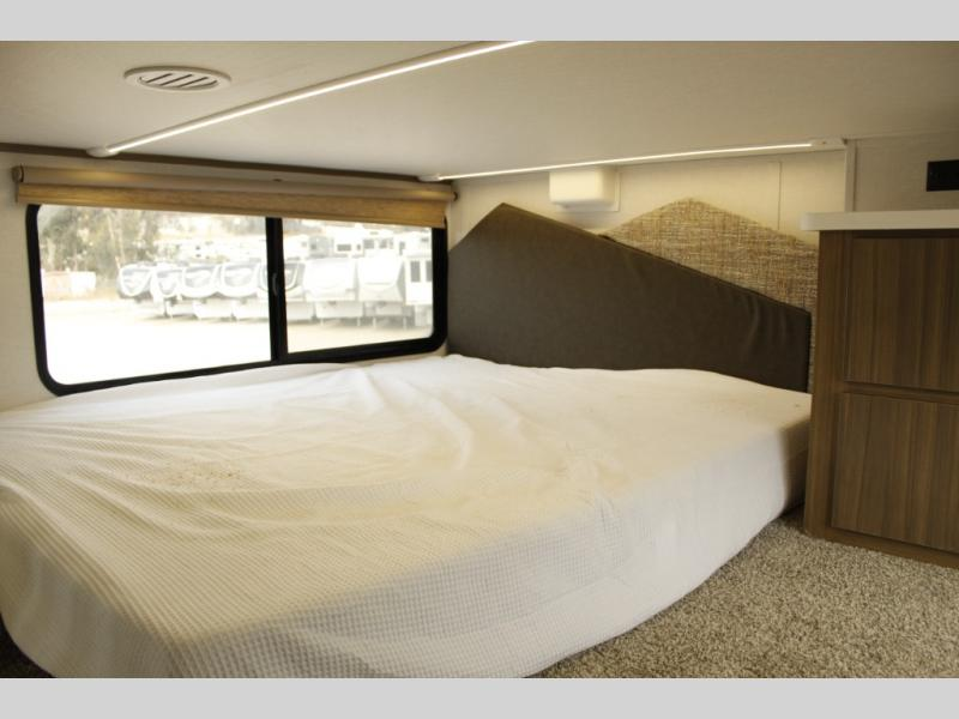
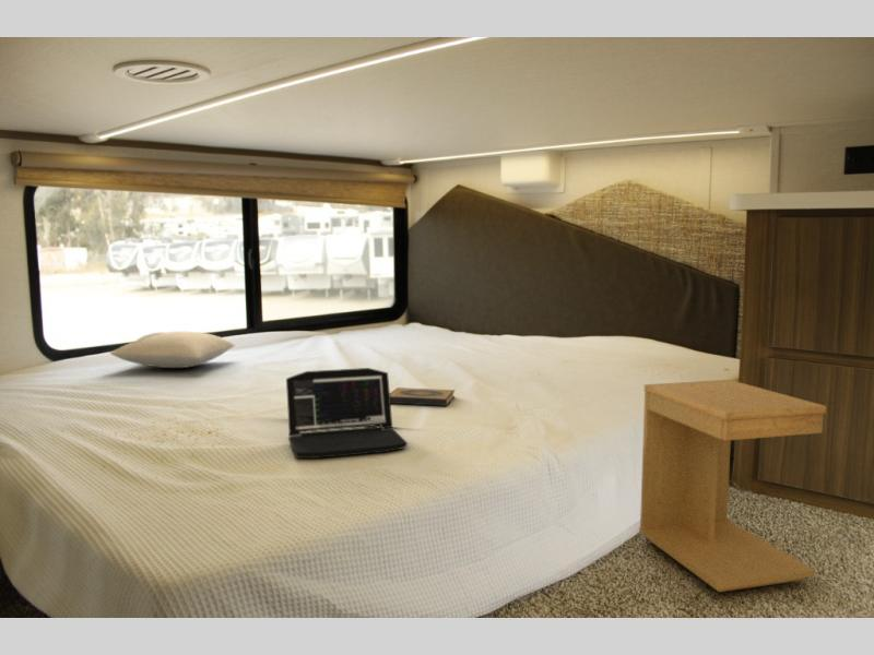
+ side table [638,379,827,593]
+ hardback book [390,386,456,407]
+ pillow [109,331,235,369]
+ laptop [285,367,409,460]
